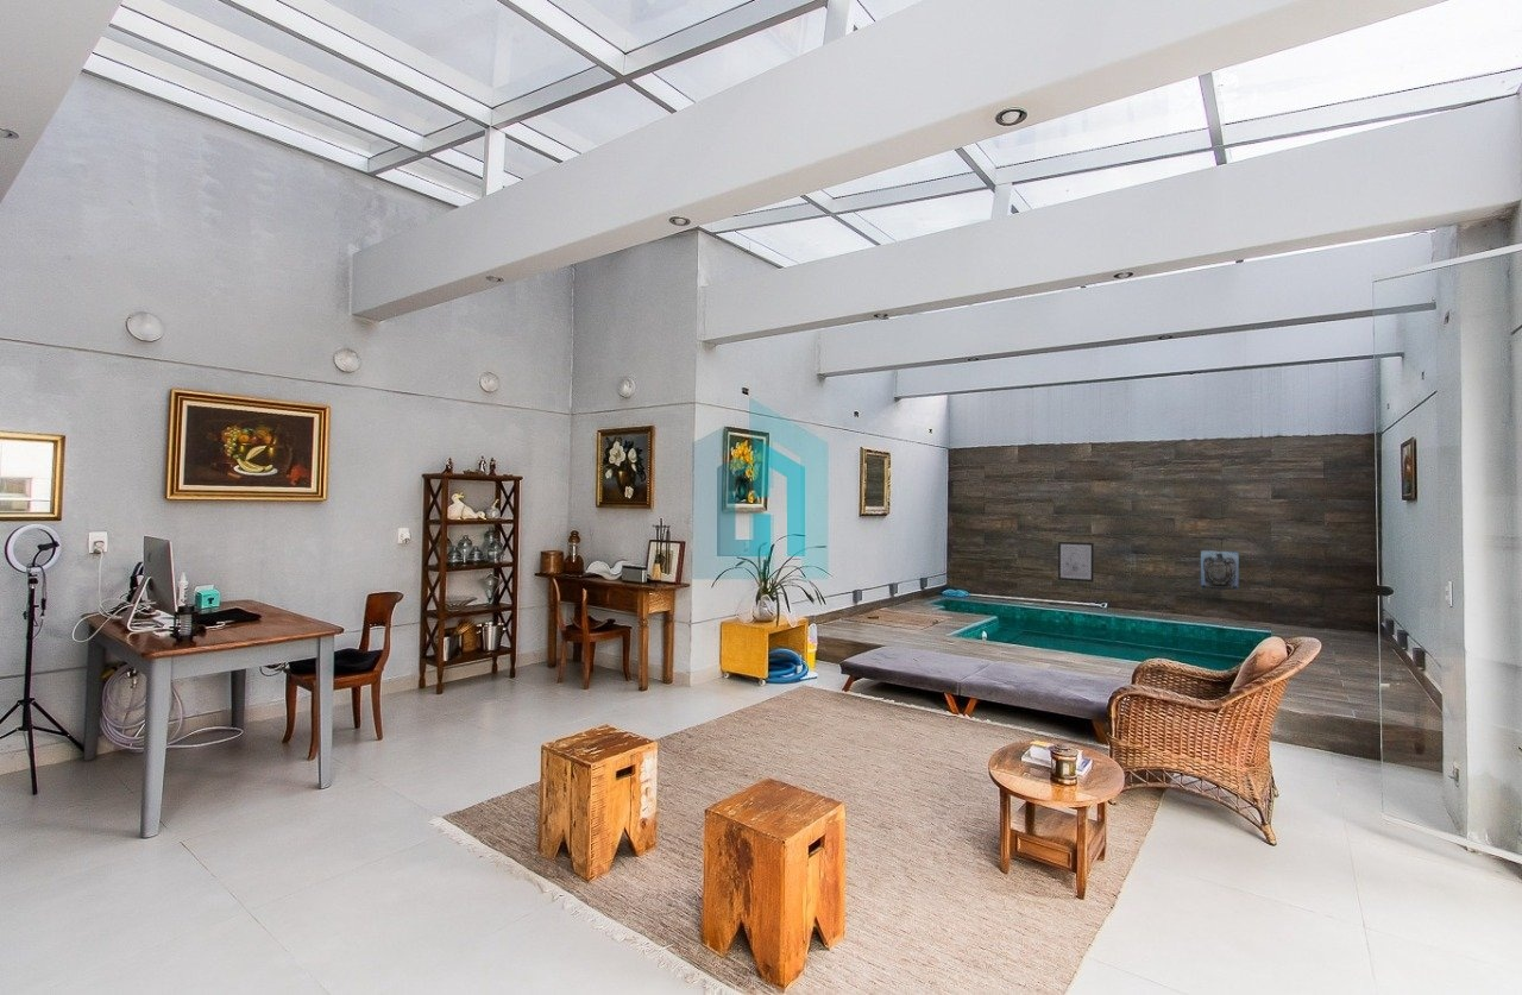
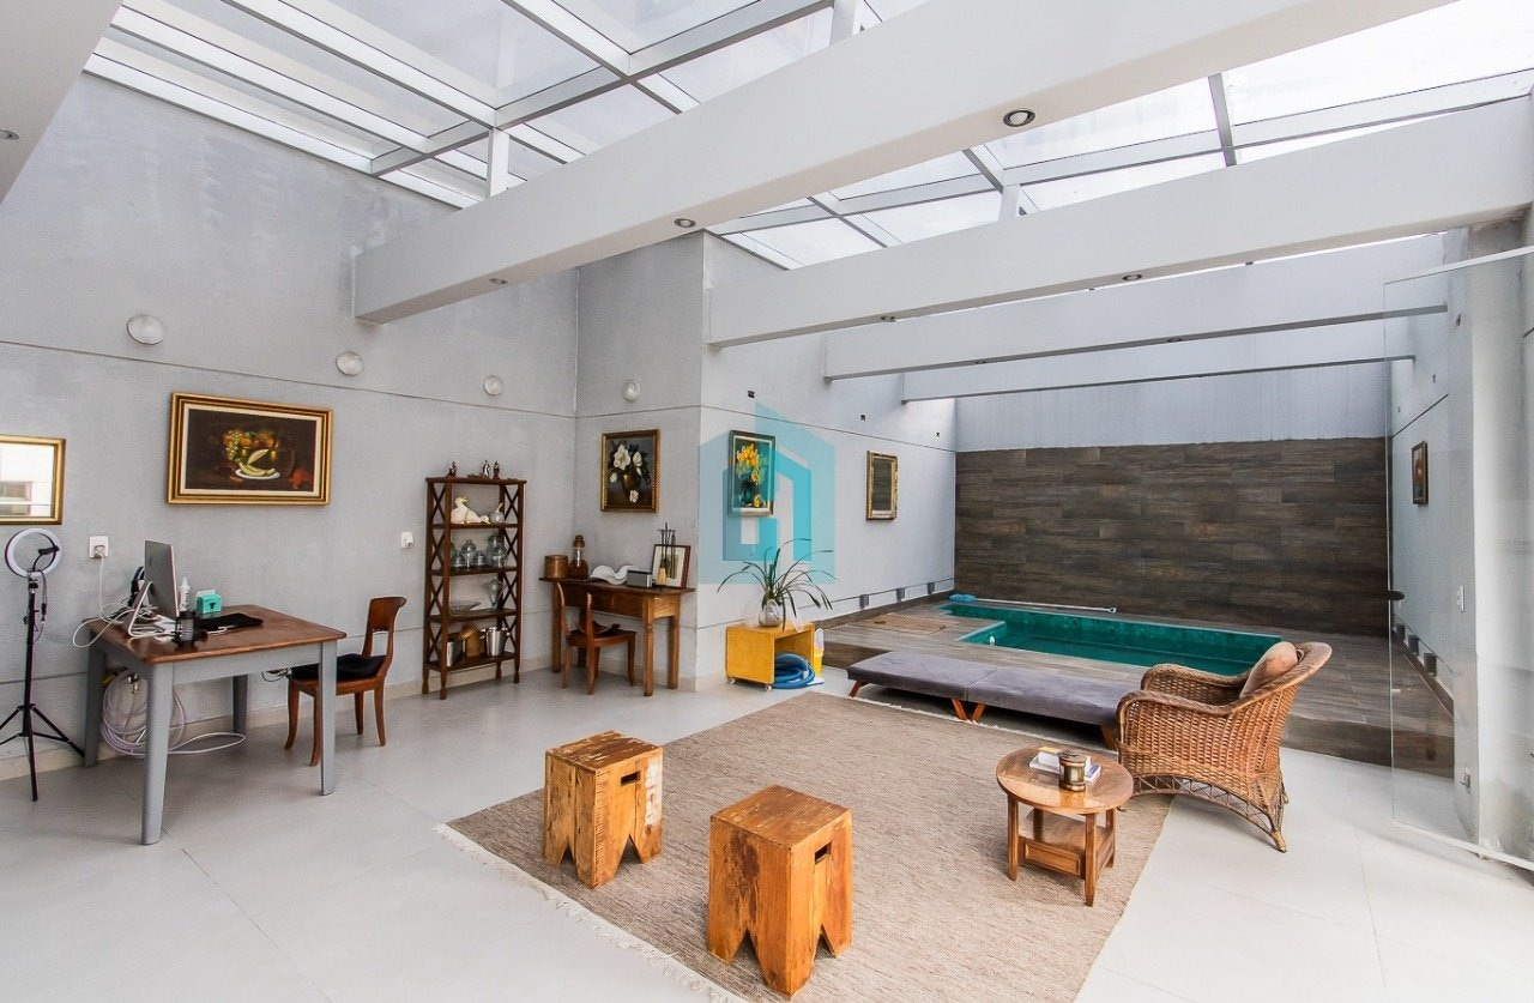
- wall art [1057,541,1095,582]
- wall sculpture [1200,549,1240,591]
